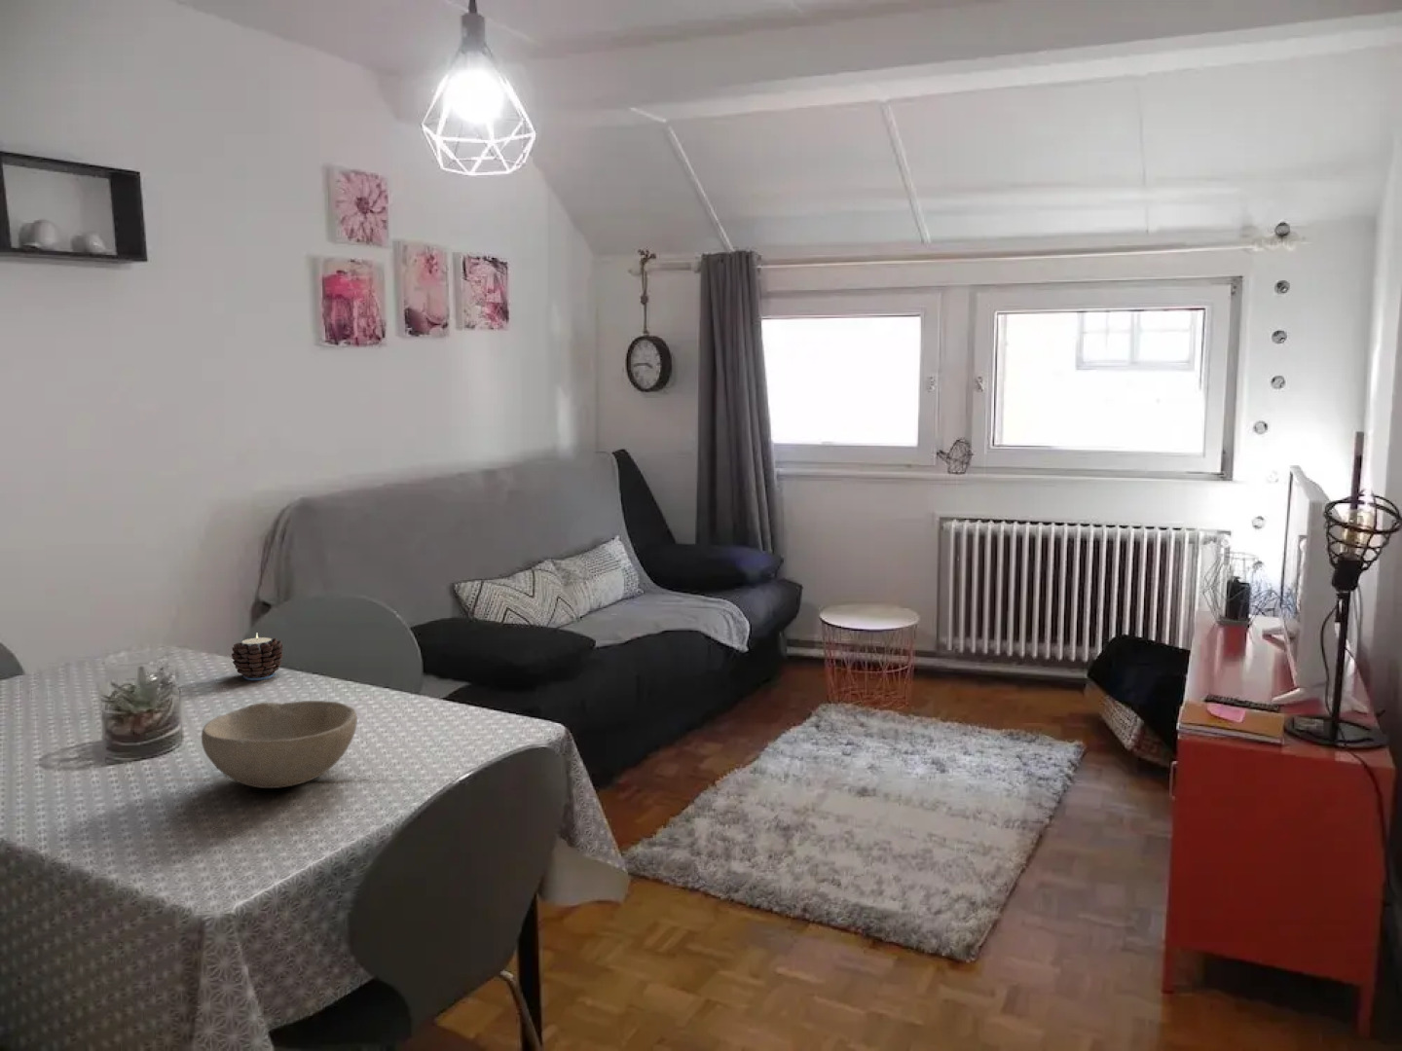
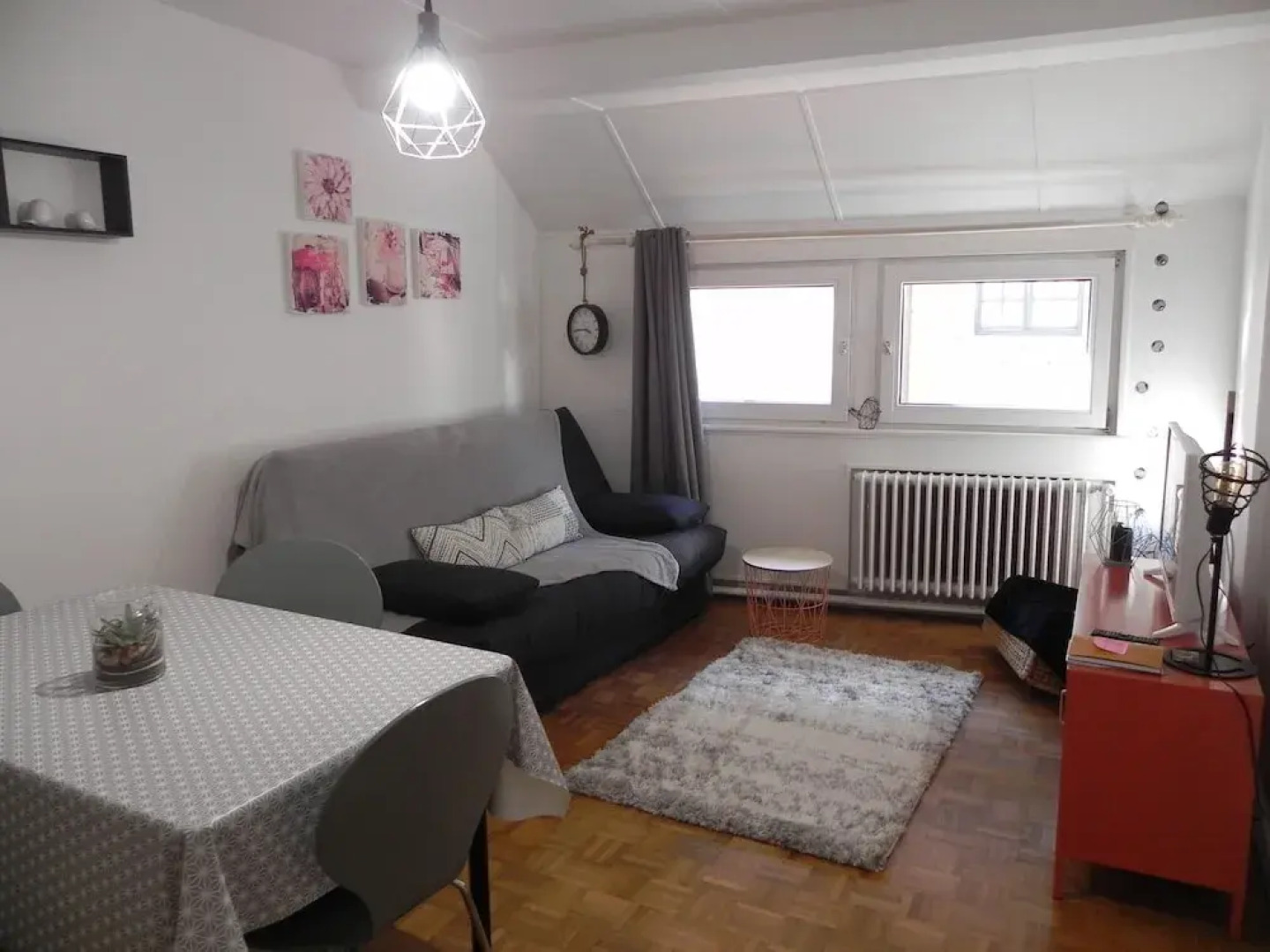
- candle [231,634,285,681]
- bowl [201,700,359,789]
